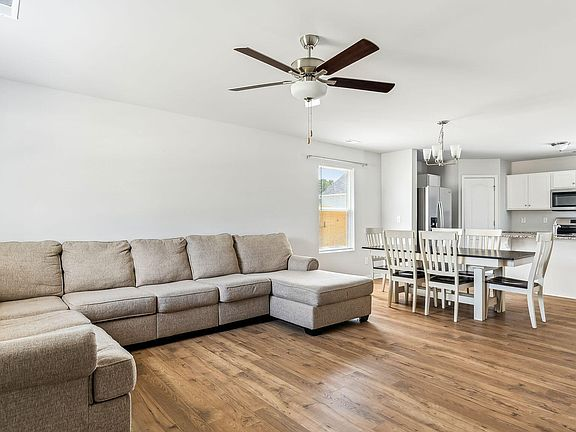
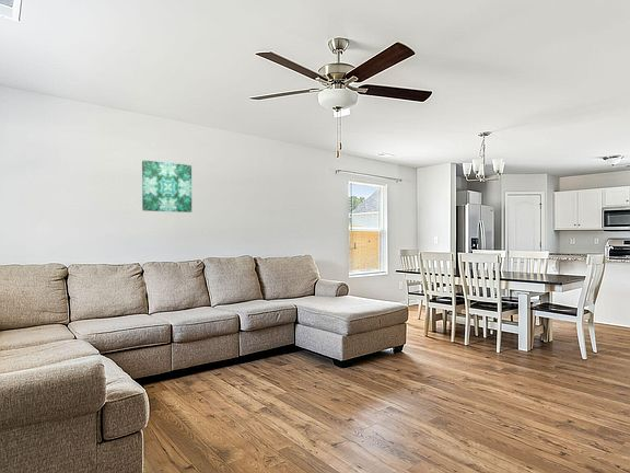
+ wall art [141,159,192,214]
